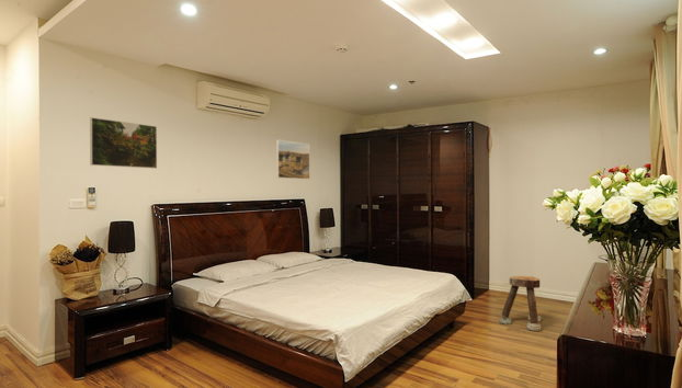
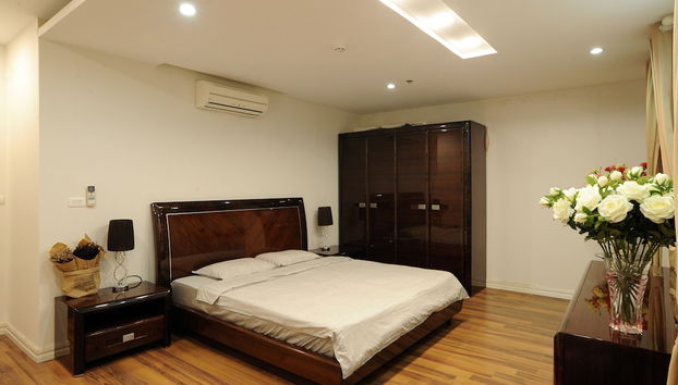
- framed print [275,138,310,180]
- stool [498,275,543,332]
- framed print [89,116,158,170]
